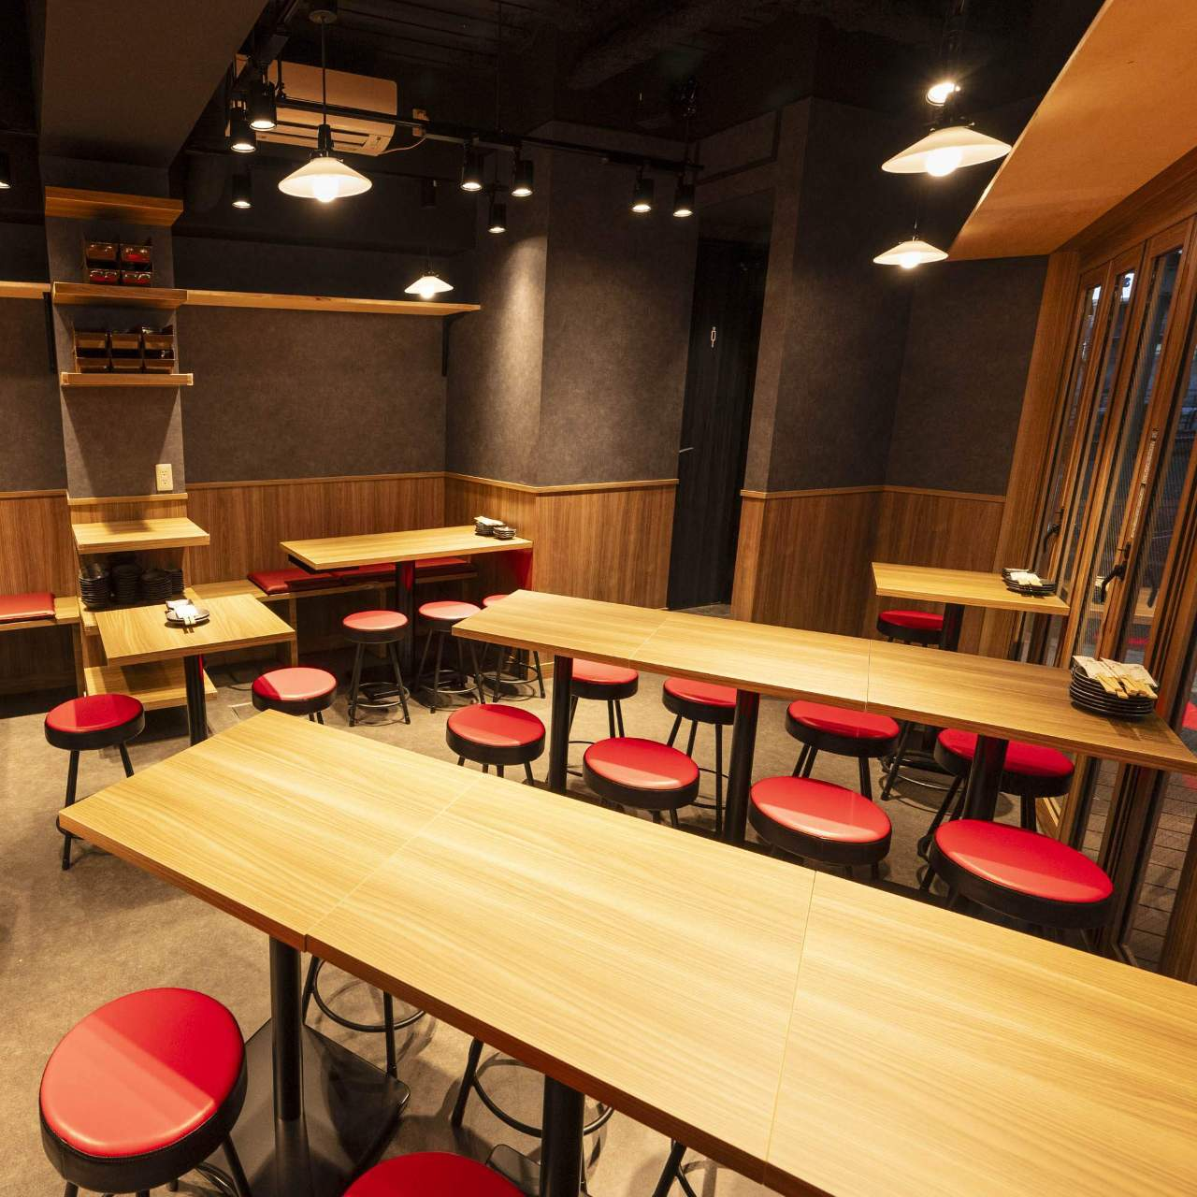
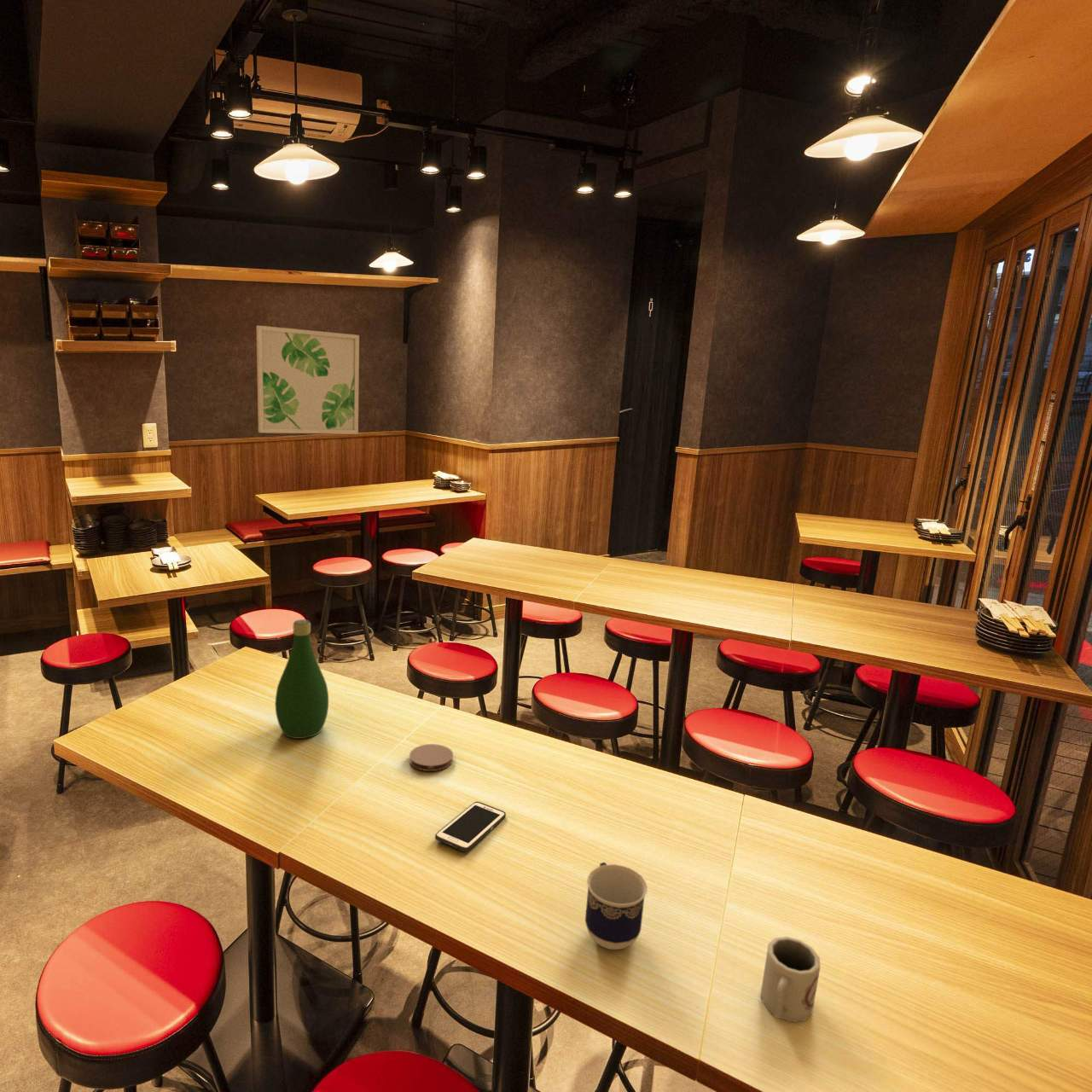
+ cup [760,936,821,1023]
+ cell phone [434,801,507,852]
+ wall art [256,325,360,435]
+ bottle [275,619,329,740]
+ coaster [409,743,454,772]
+ cup [584,862,648,950]
